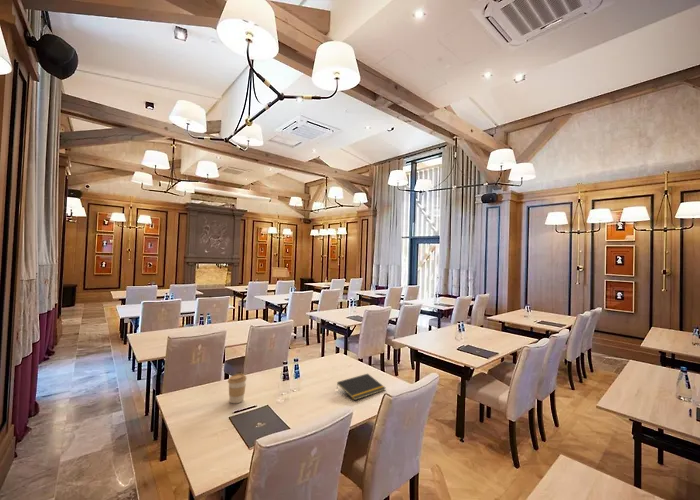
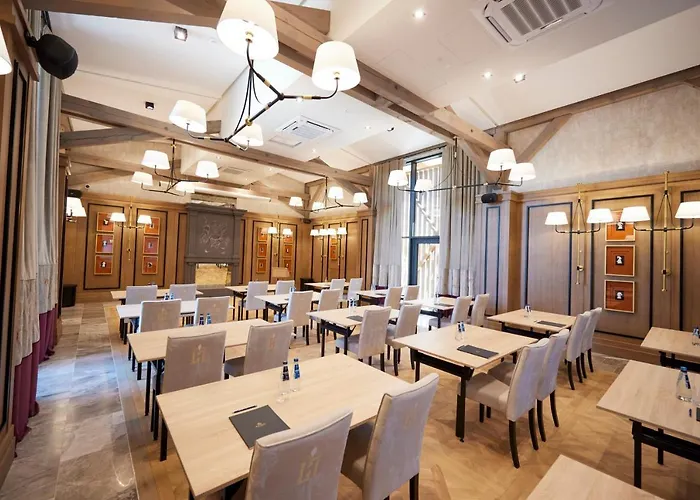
- coffee cup [227,373,248,404]
- notepad [336,373,386,401]
